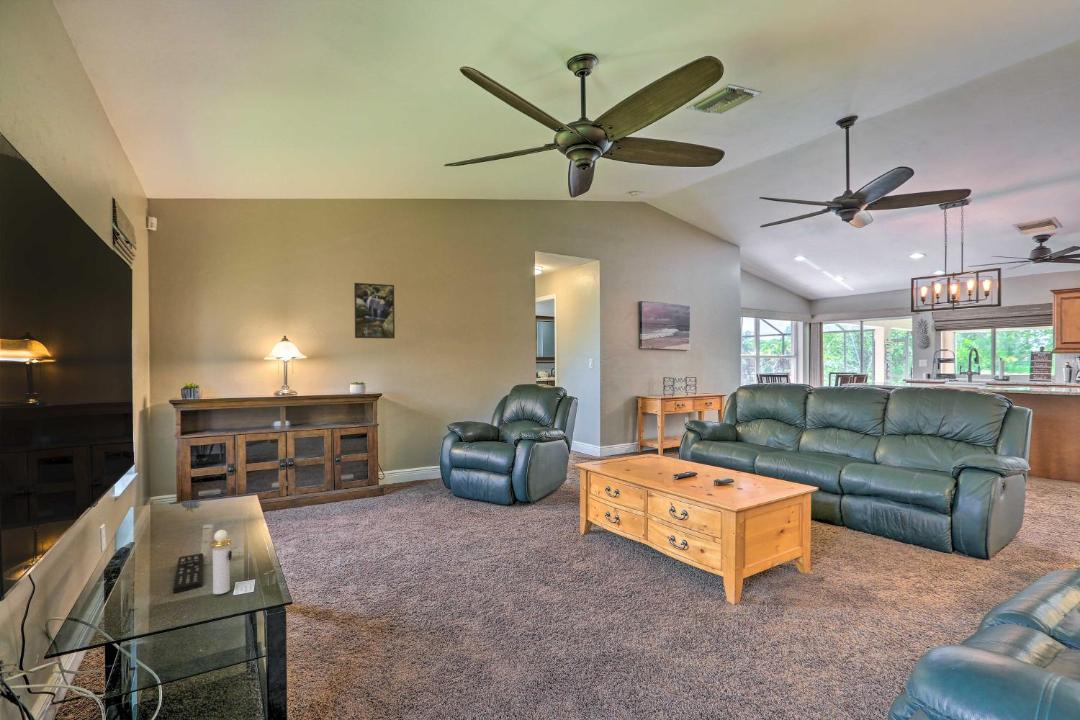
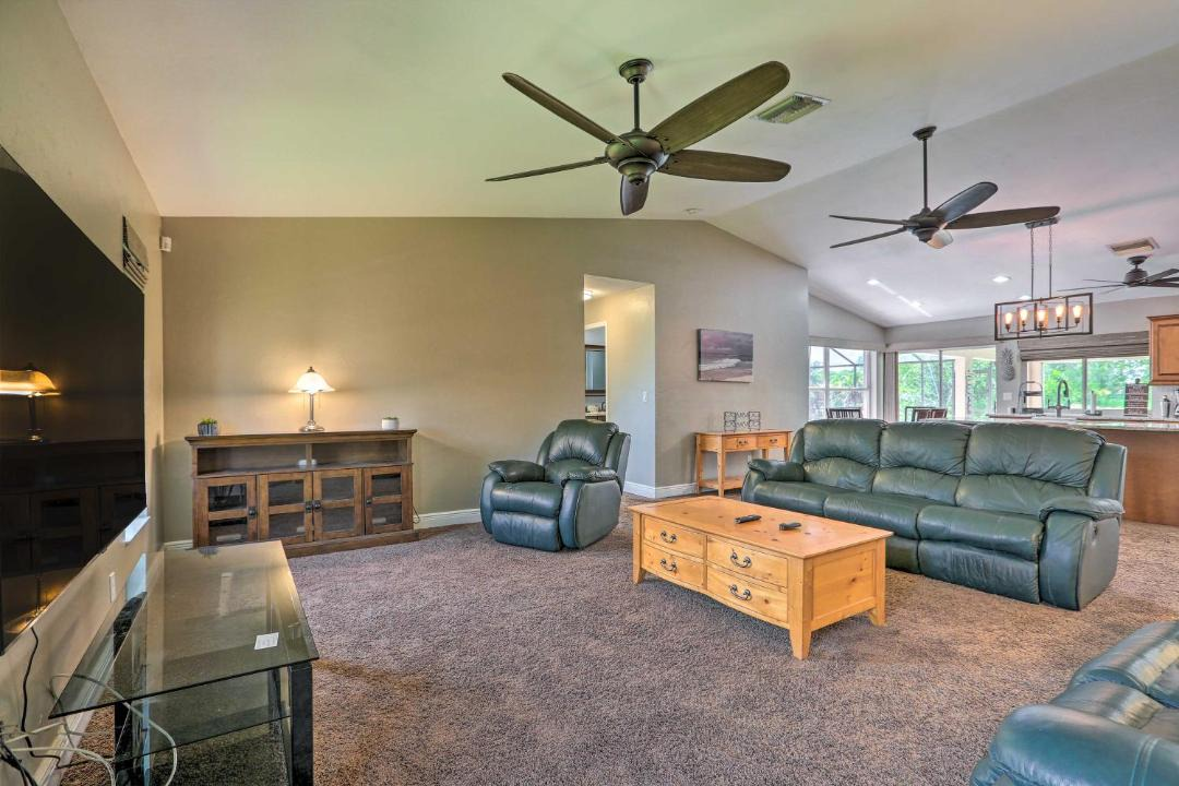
- perfume bottle [209,529,233,595]
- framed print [353,282,396,339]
- remote control [172,552,204,594]
